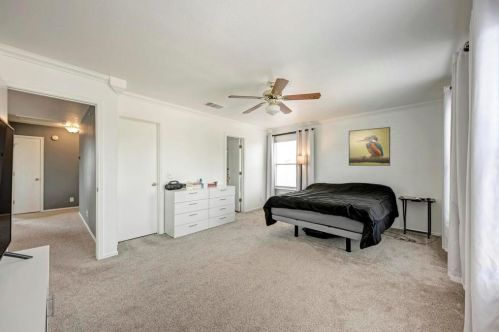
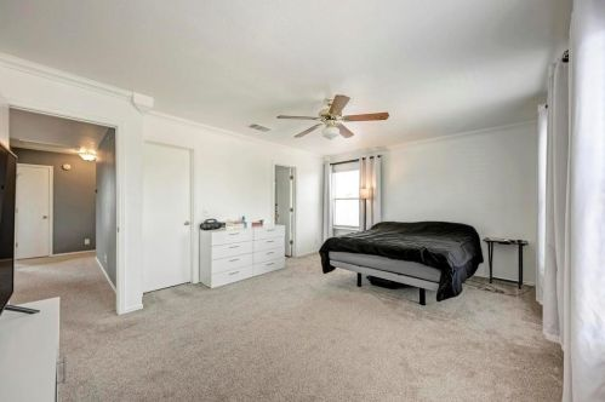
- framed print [348,126,391,167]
